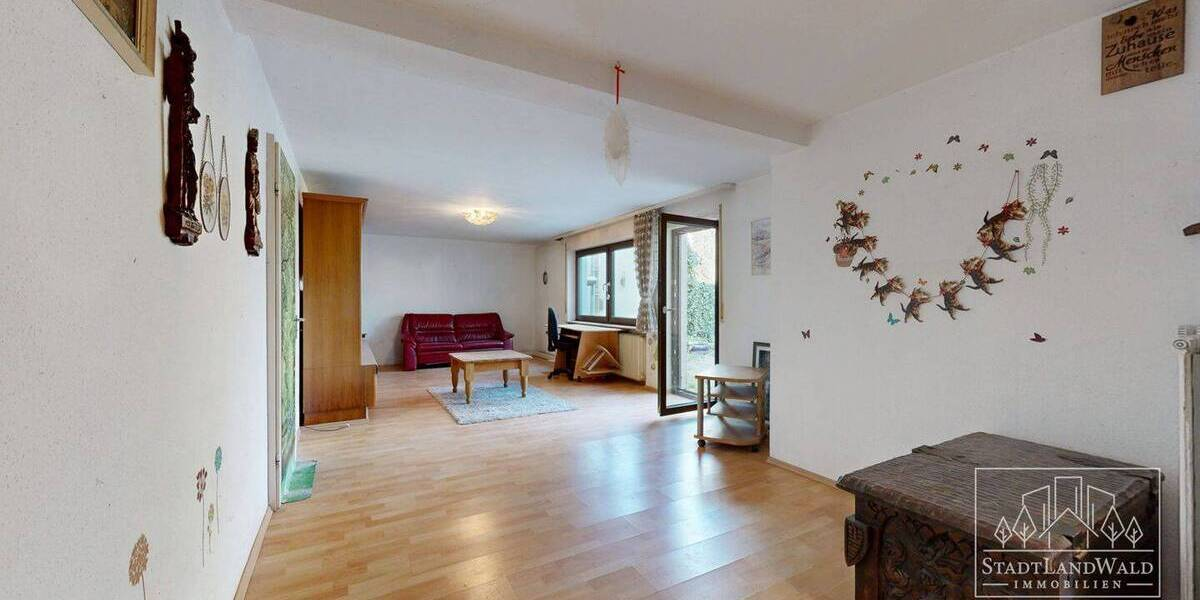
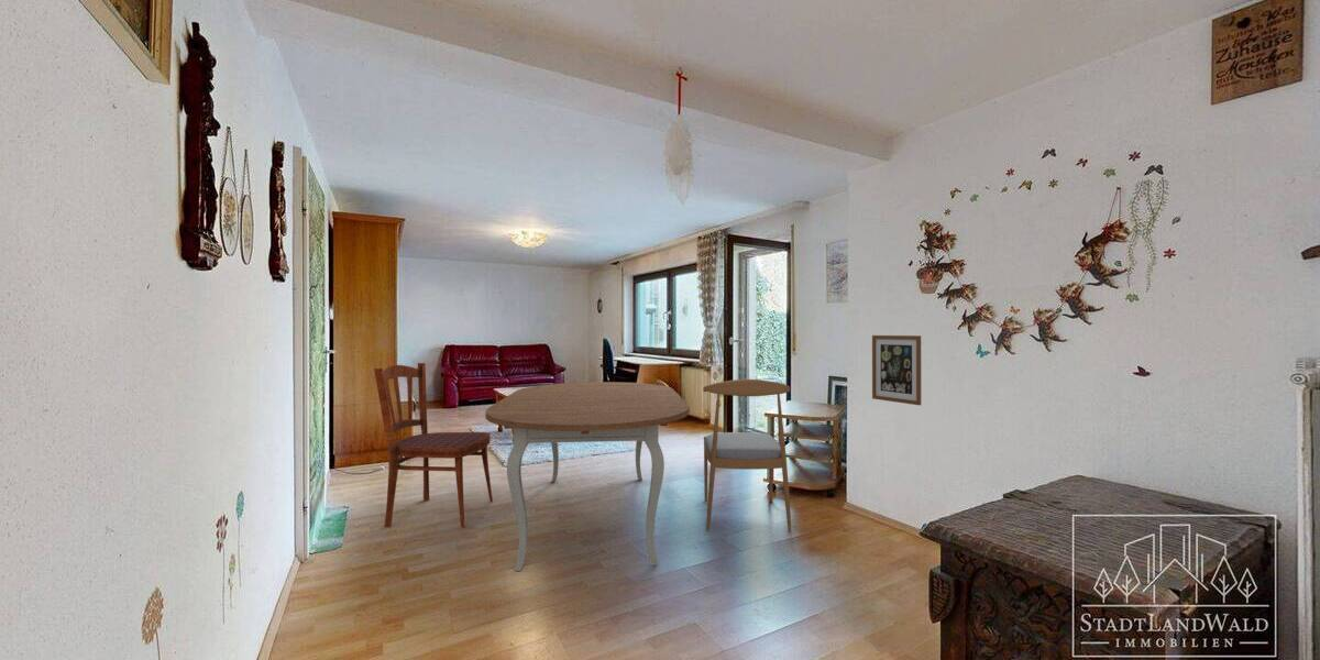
+ dining chair [373,362,494,529]
+ dining table [484,381,691,572]
+ dining chair [702,378,792,532]
+ wall art [871,334,922,406]
